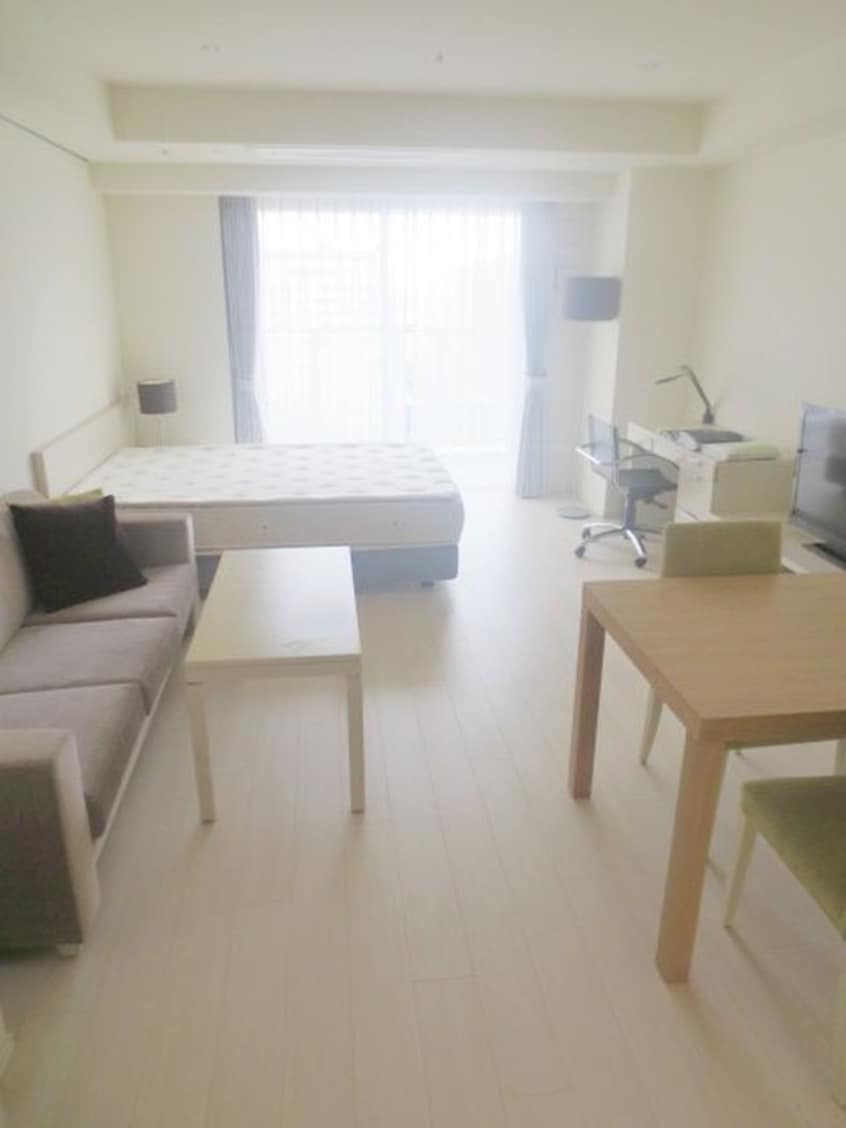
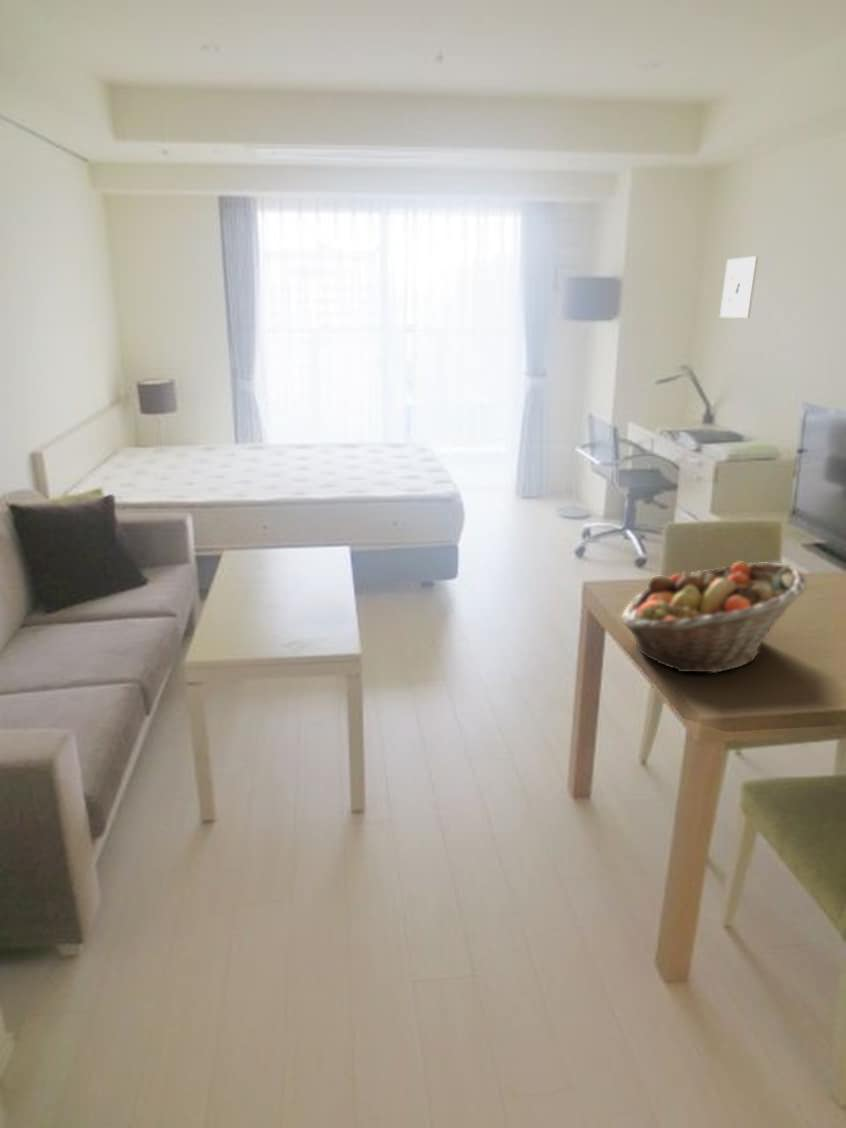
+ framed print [719,255,759,319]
+ fruit basket [620,561,807,674]
